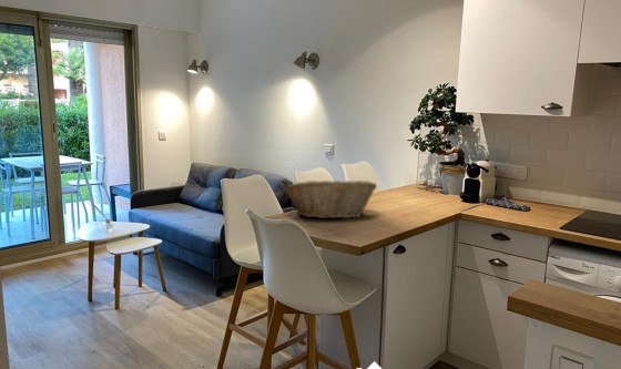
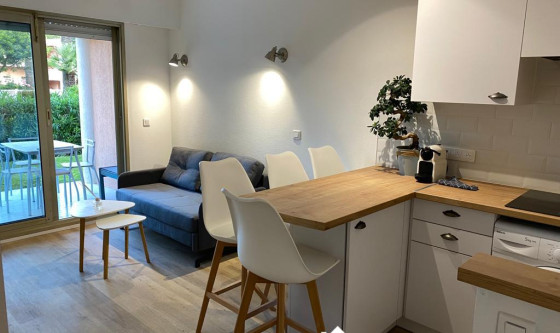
- fruit basket [283,180,378,219]
